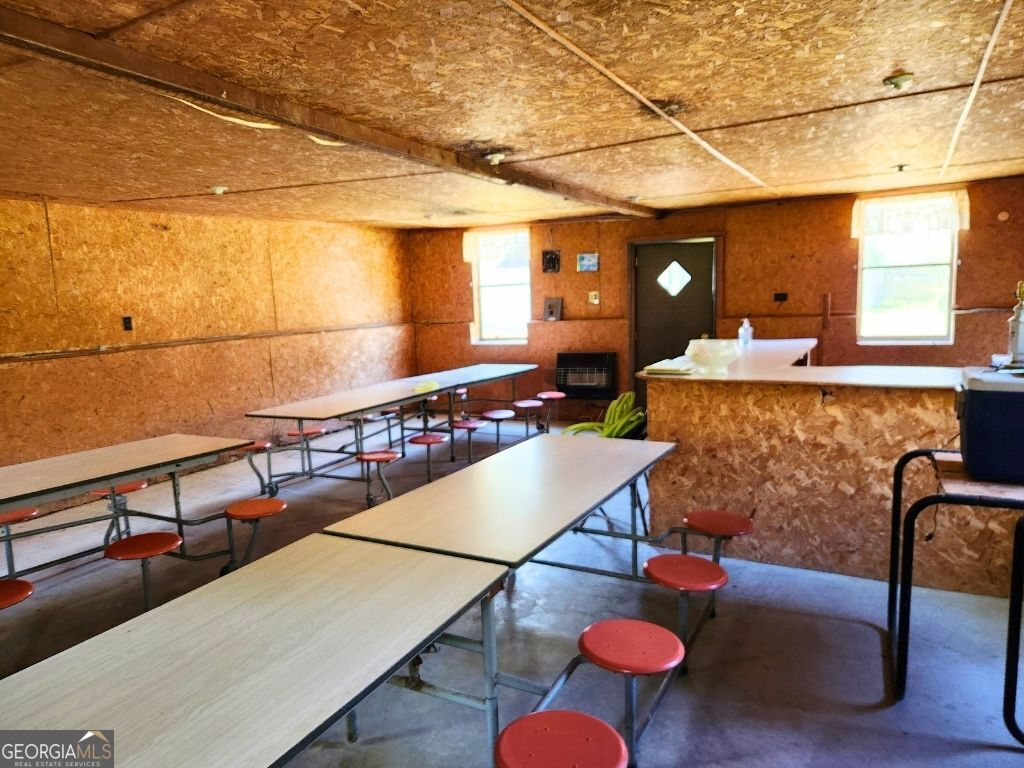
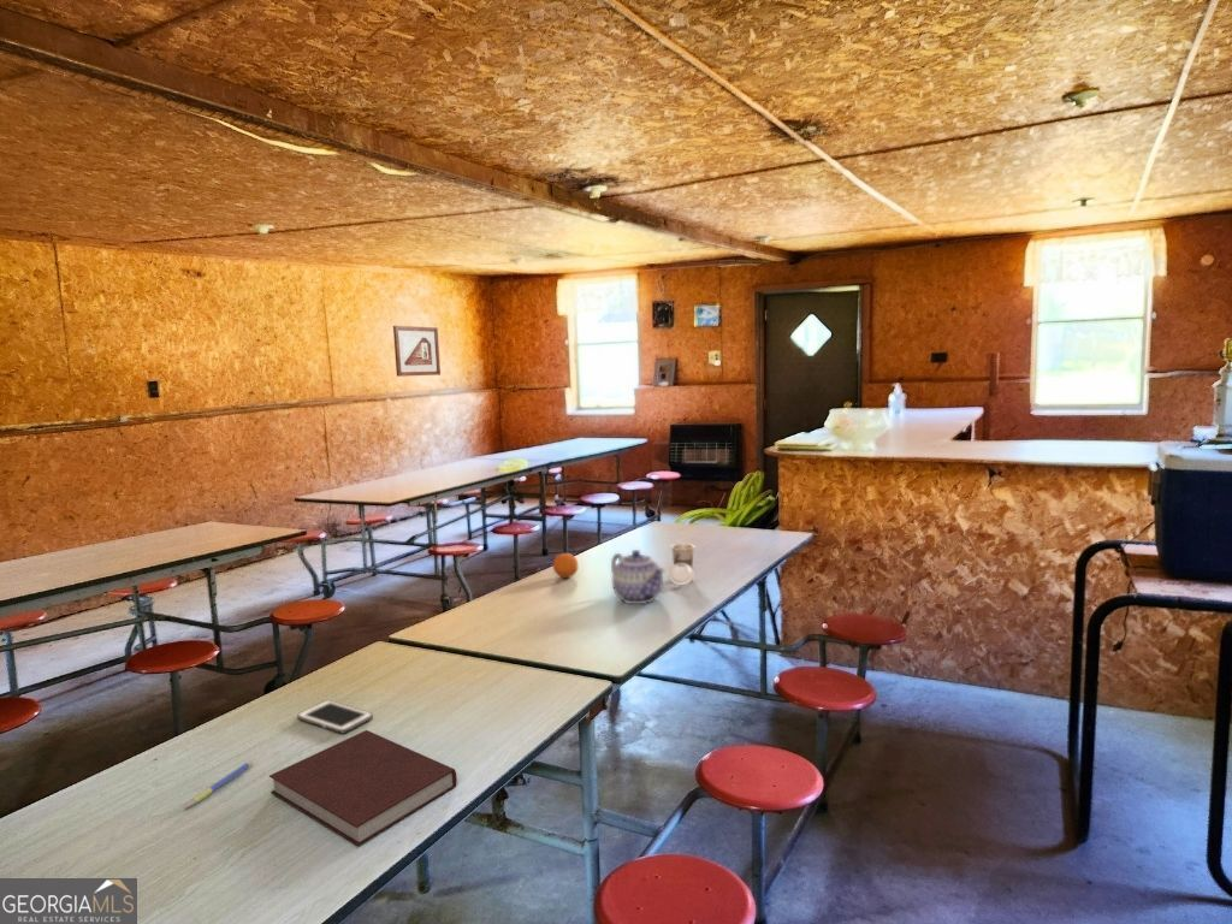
+ cup [668,543,697,587]
+ fruit [552,552,579,579]
+ picture frame [392,325,442,378]
+ cell phone [296,699,374,734]
+ notebook [268,729,458,847]
+ teapot [610,549,665,605]
+ pen [182,759,254,810]
